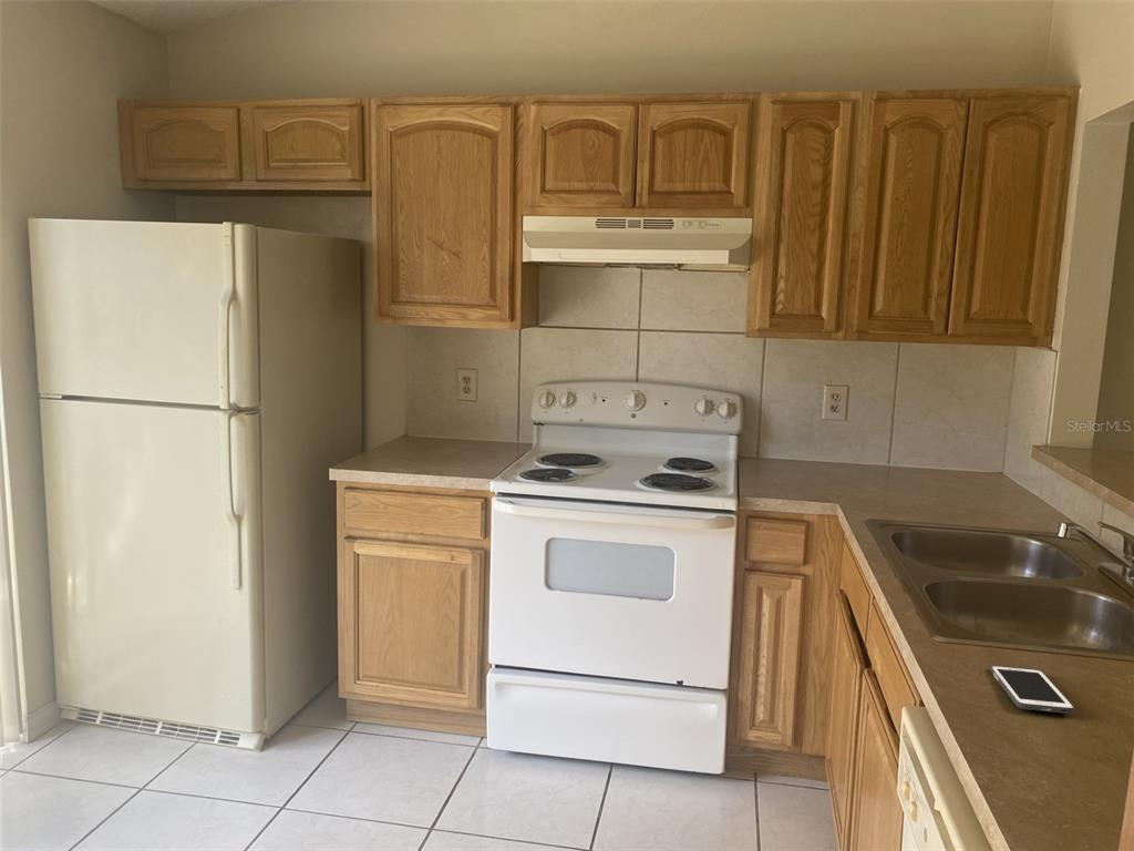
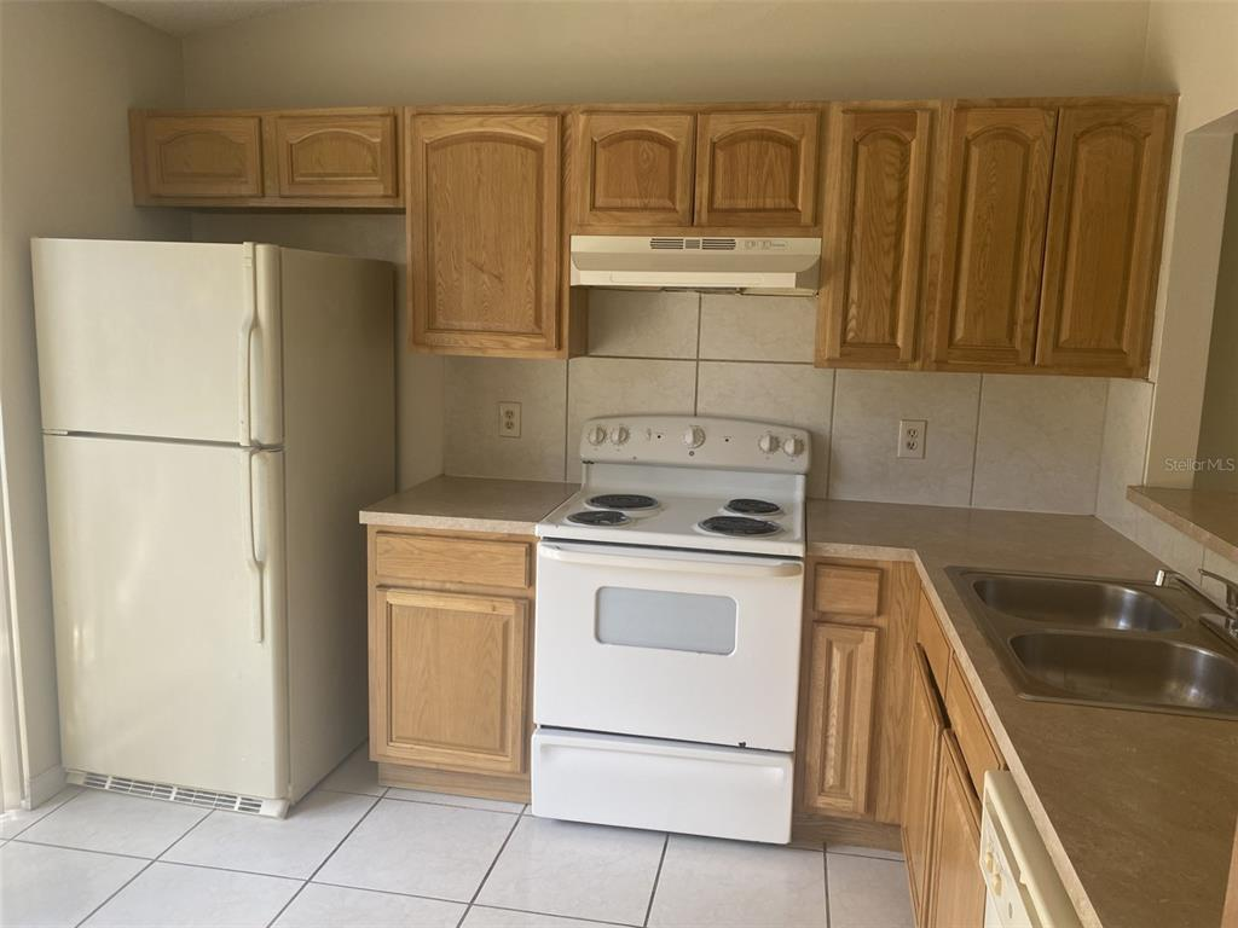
- cell phone [989,664,1075,715]
